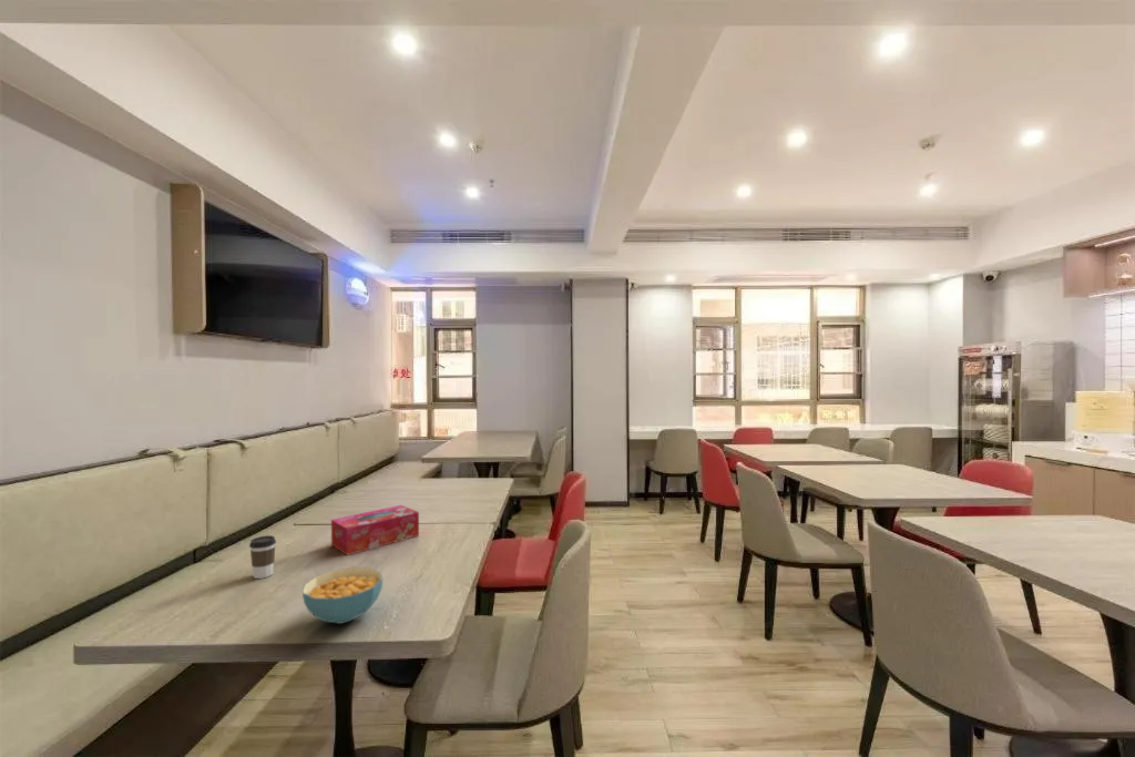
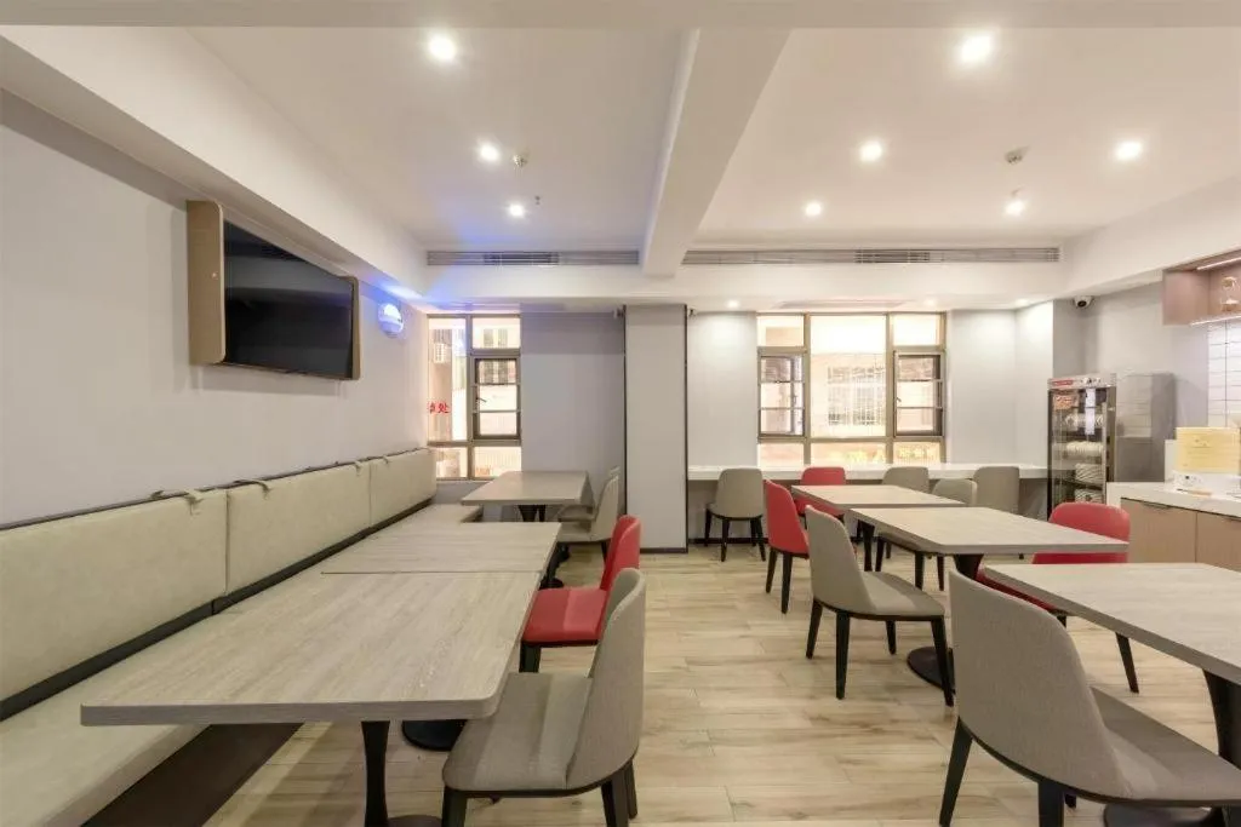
- tissue box [330,504,420,556]
- cereal bowl [301,566,384,625]
- coffee cup [248,534,277,580]
